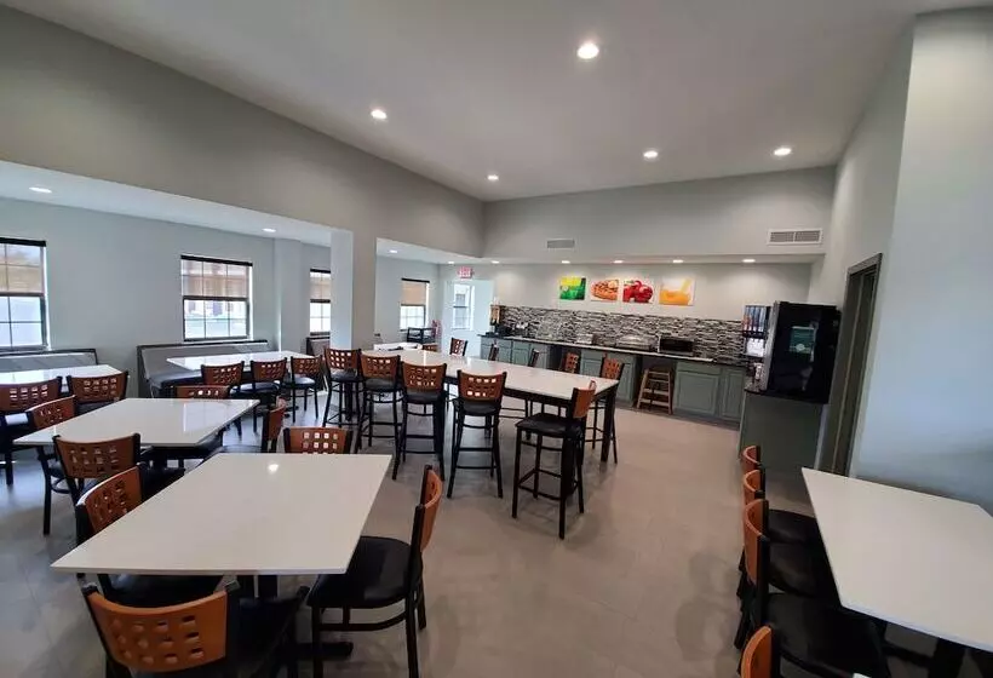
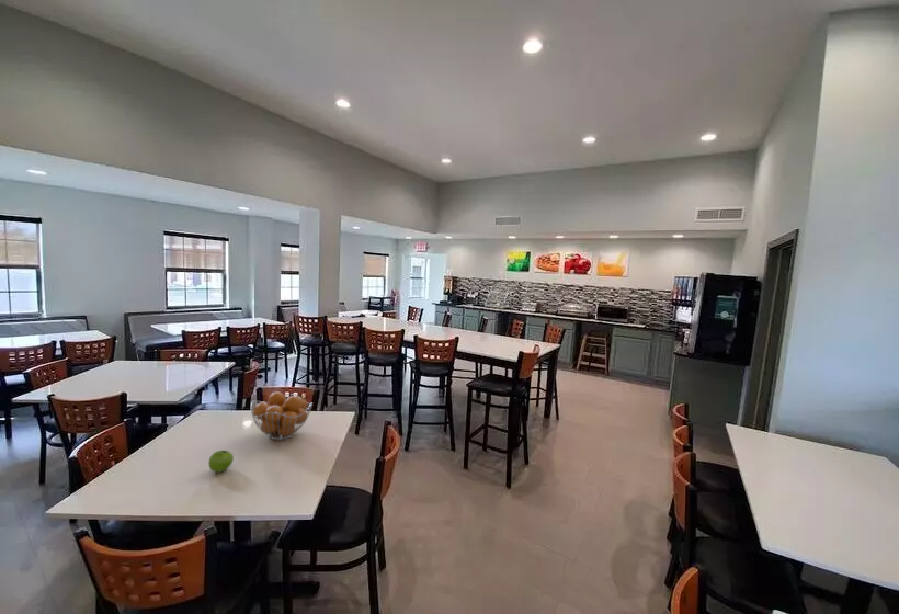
+ fruit [207,450,235,474]
+ fruit basket [250,390,314,441]
